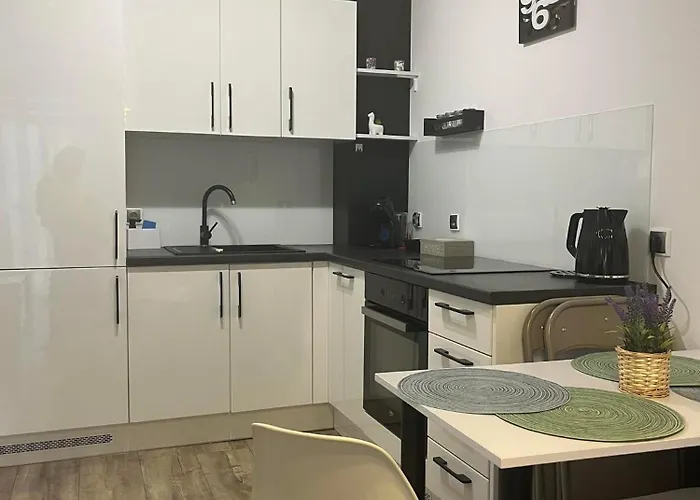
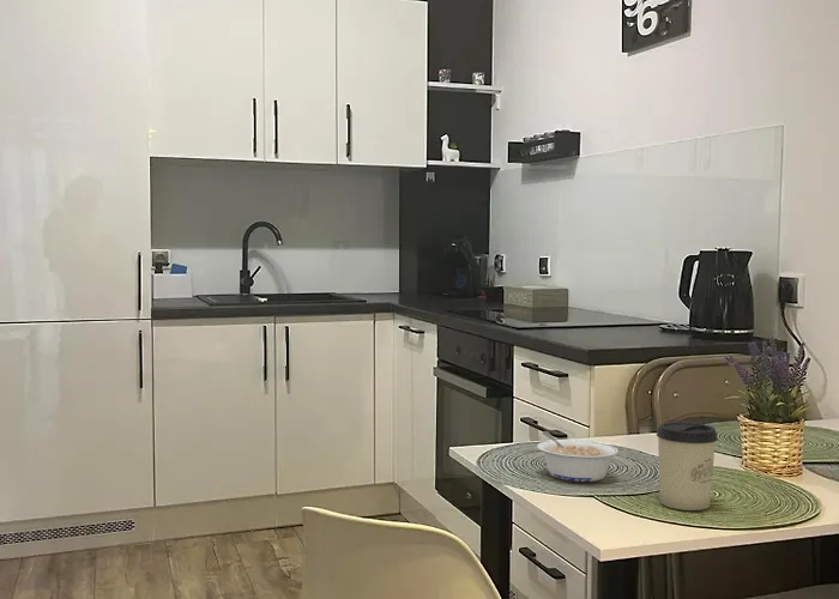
+ legume [536,430,620,483]
+ cup [656,420,719,512]
